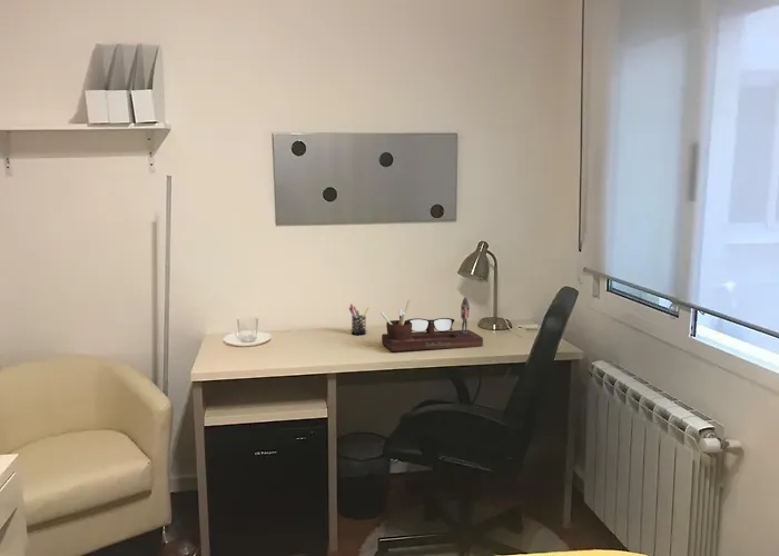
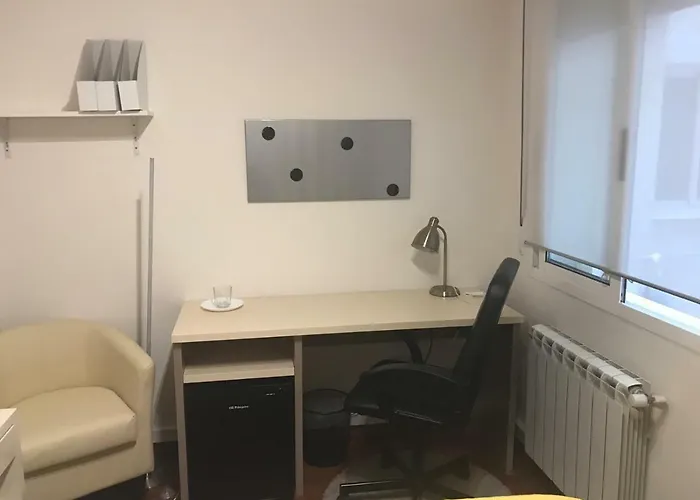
- pen holder [347,302,369,336]
- desk organizer [379,296,484,353]
